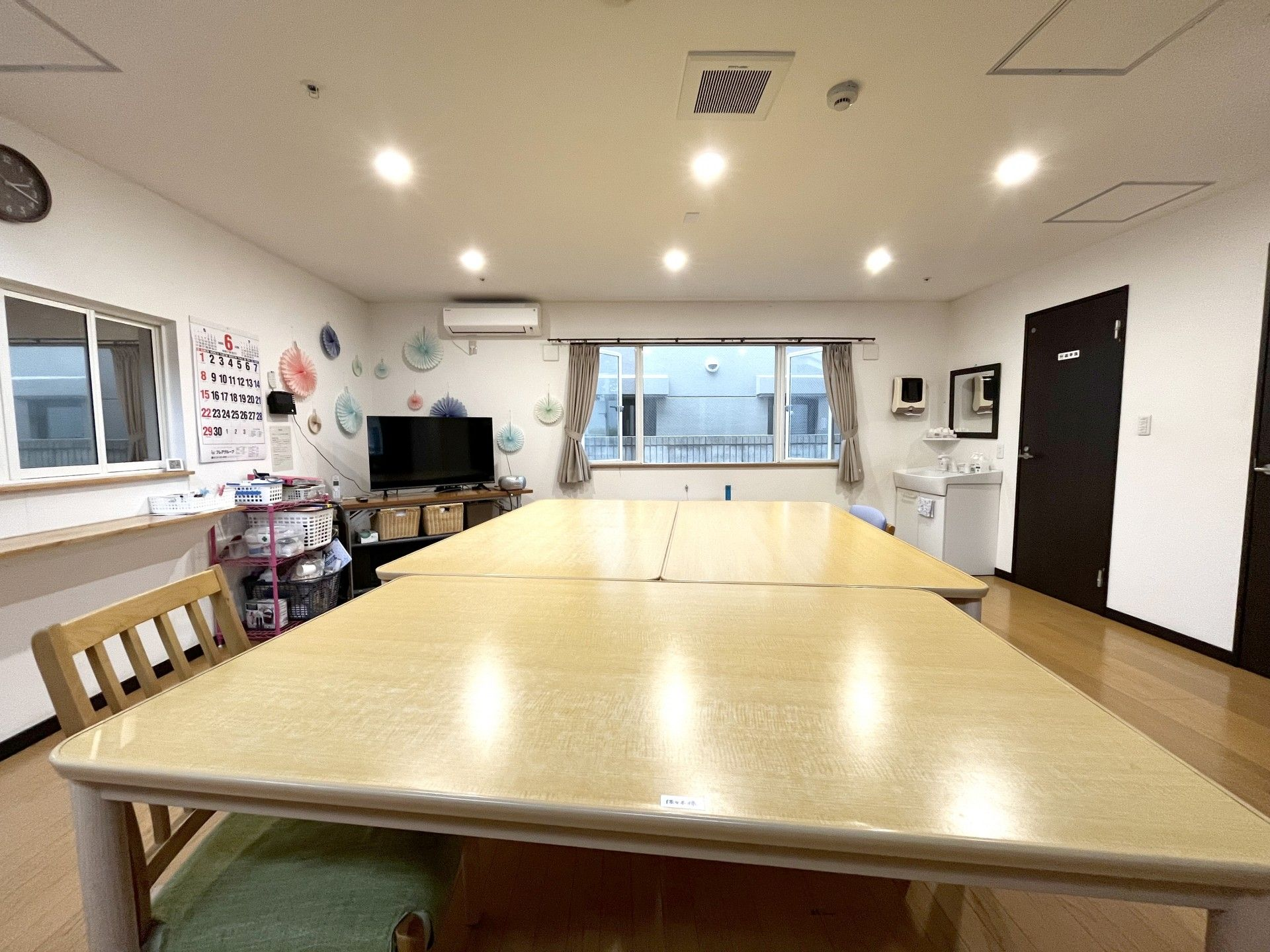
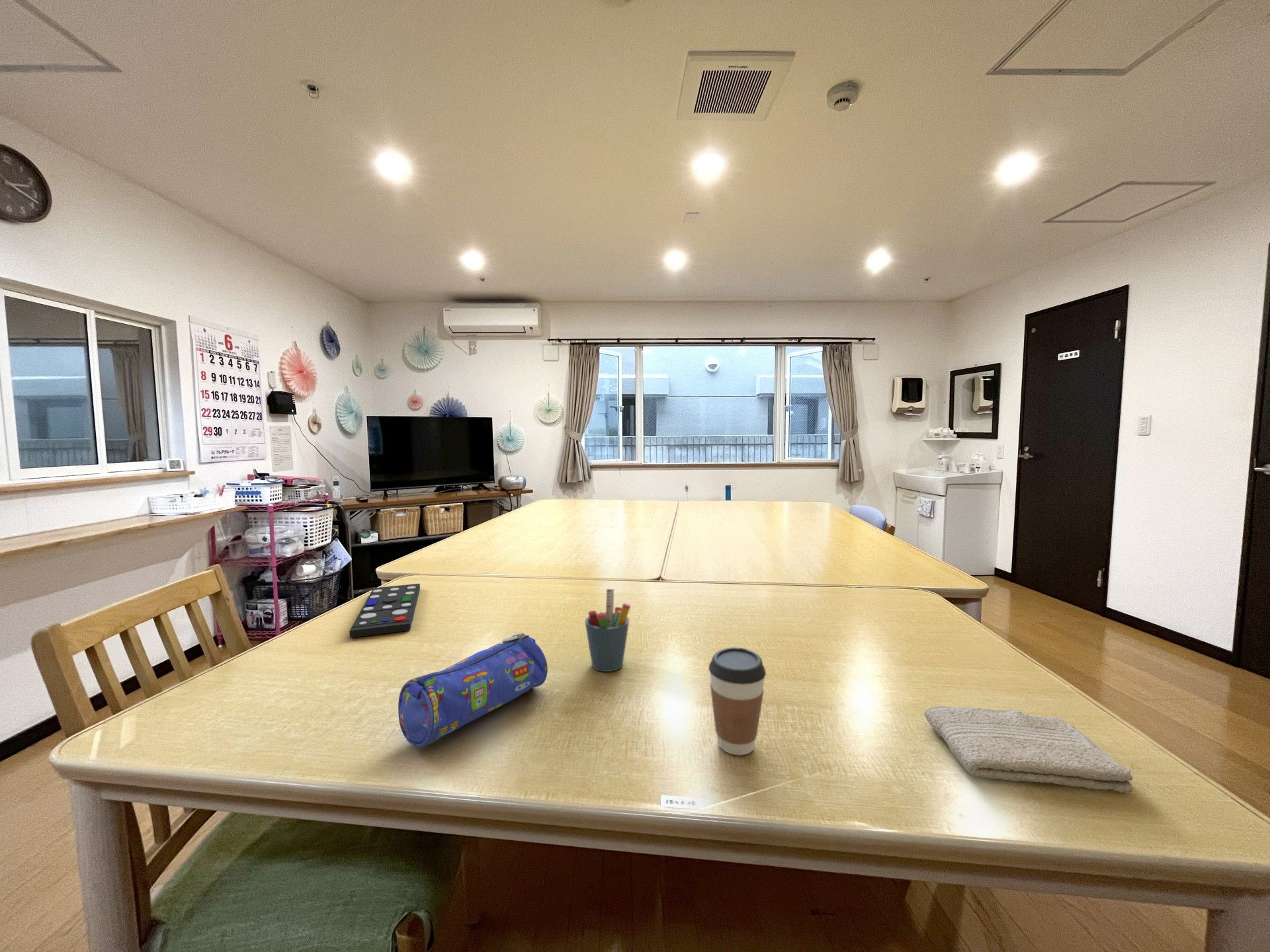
+ pen holder [584,588,631,672]
+ remote control [349,583,421,639]
+ pencil case [398,632,548,747]
+ washcloth [924,705,1134,793]
+ coffee cup [708,647,767,756]
